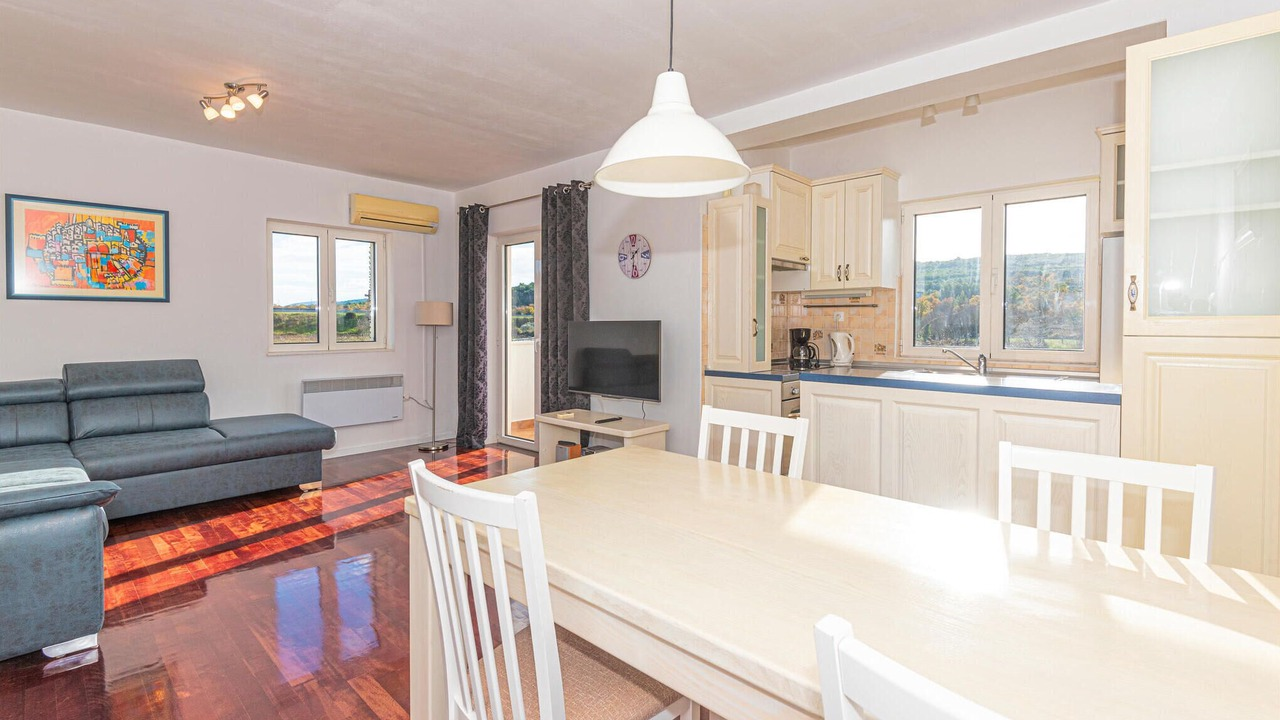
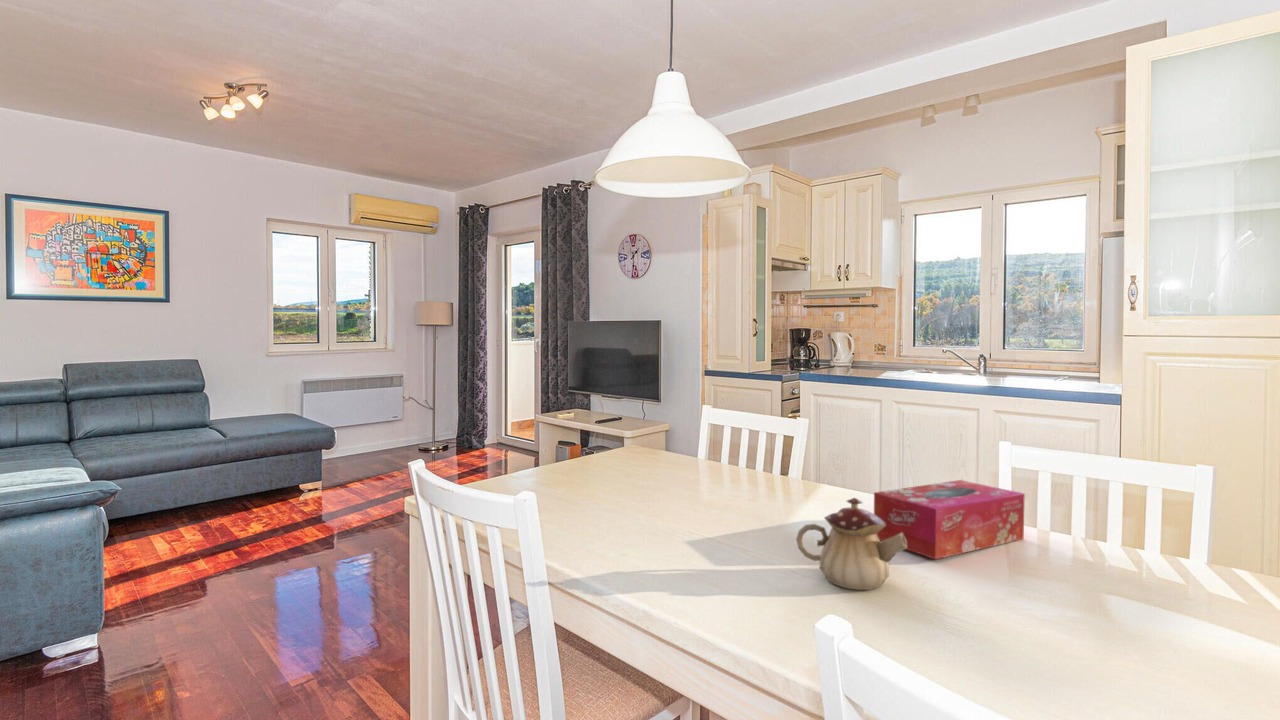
+ tissue box [873,479,1026,560]
+ teapot [795,497,907,591]
